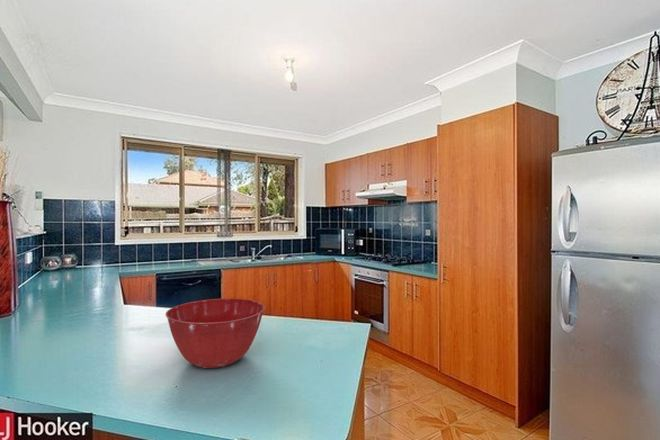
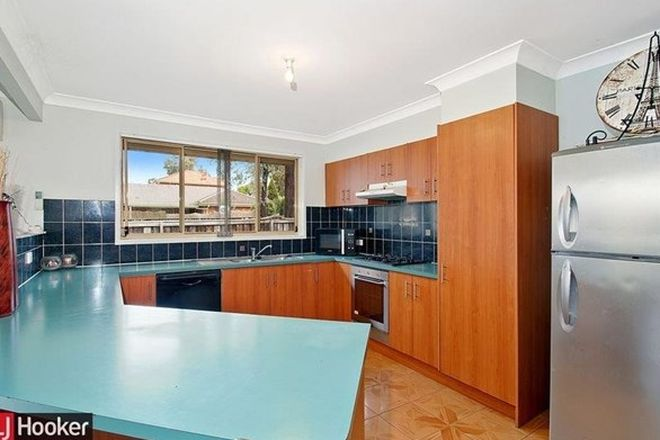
- mixing bowl [165,298,266,369]
